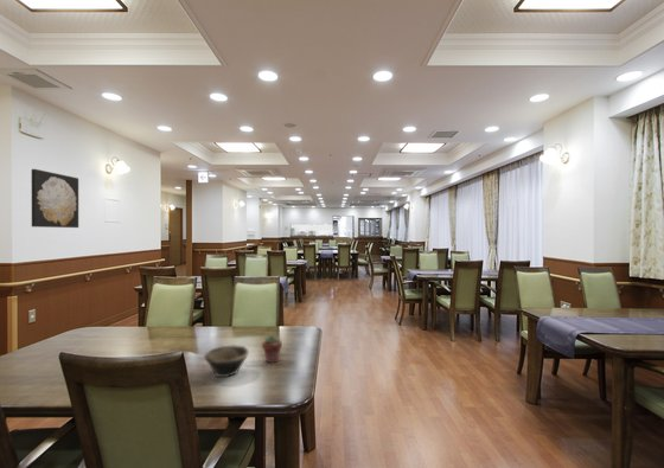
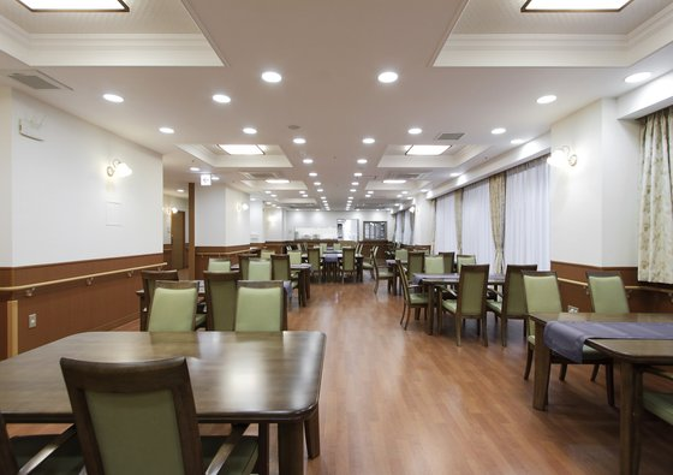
- bowl [203,345,250,378]
- wall art [31,168,79,229]
- potted succulent [261,334,283,364]
